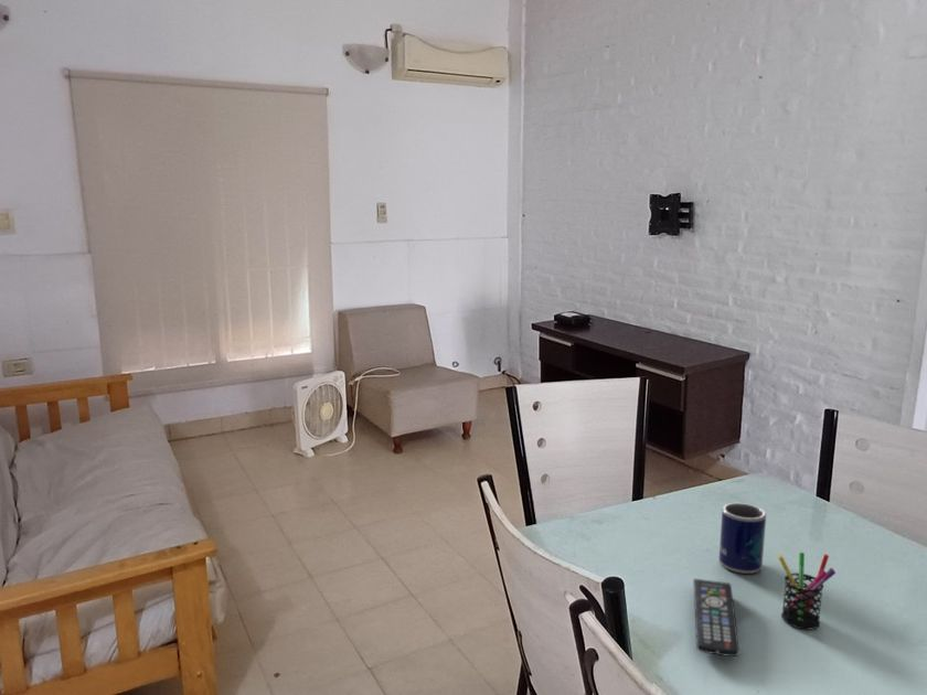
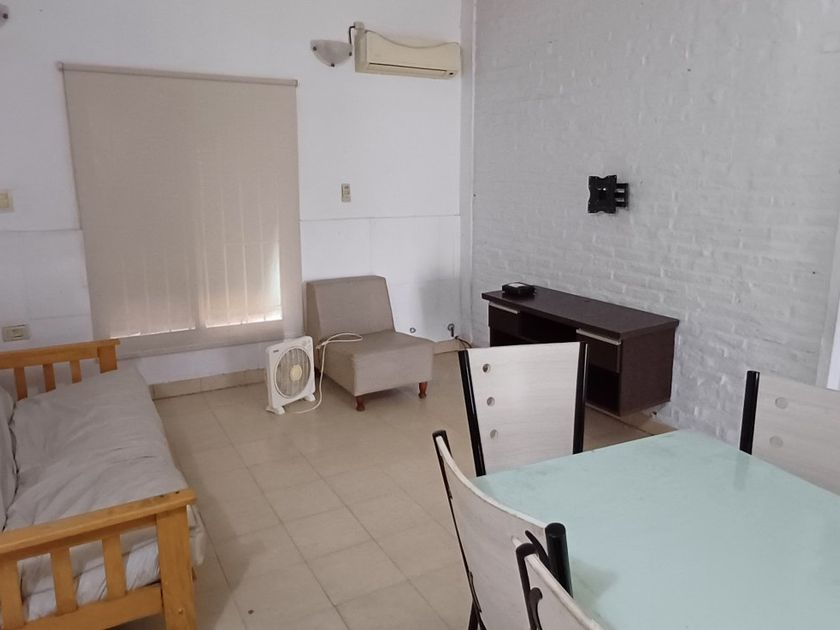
- remote control [692,578,740,657]
- mug [717,502,767,575]
- pen holder [777,552,837,631]
